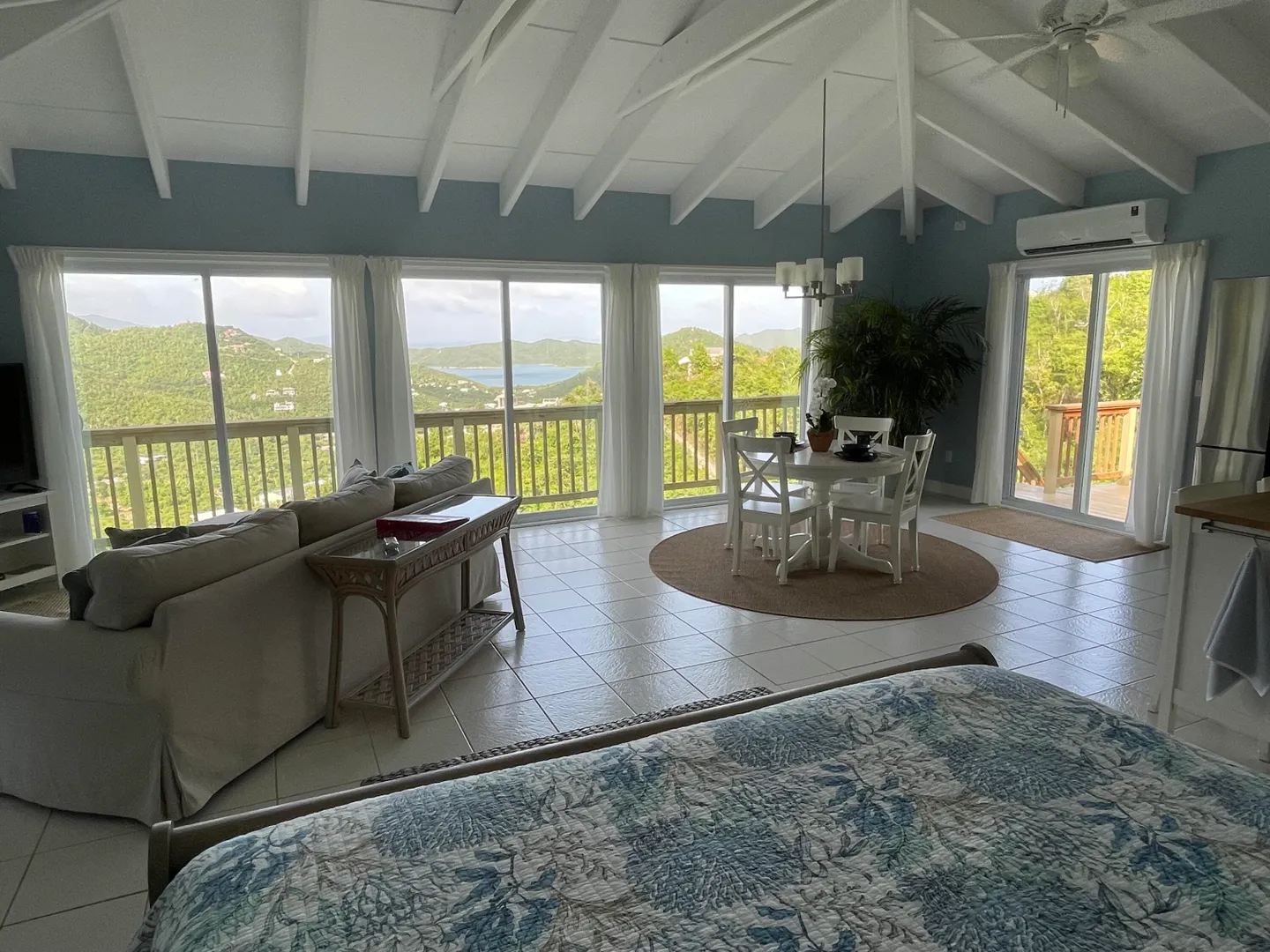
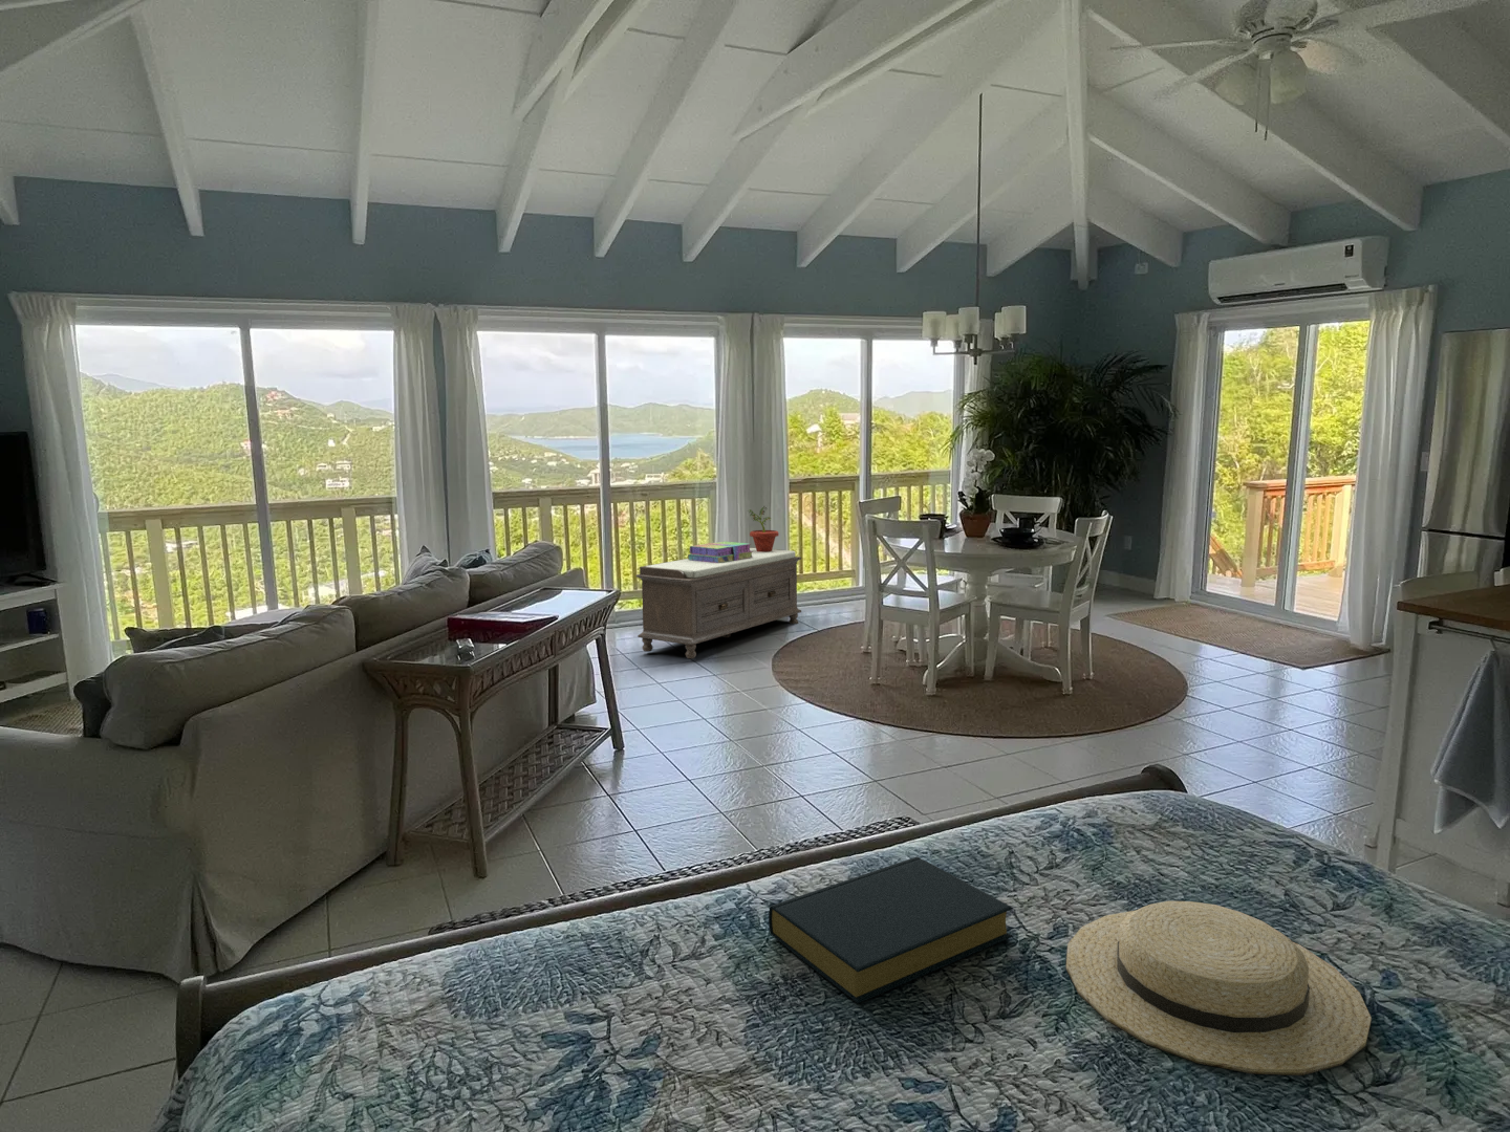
+ potted plant [747,505,779,553]
+ hardback book [768,855,1014,1004]
+ sunhat [1065,900,1372,1076]
+ stack of books [687,541,753,562]
+ bench [635,547,803,659]
